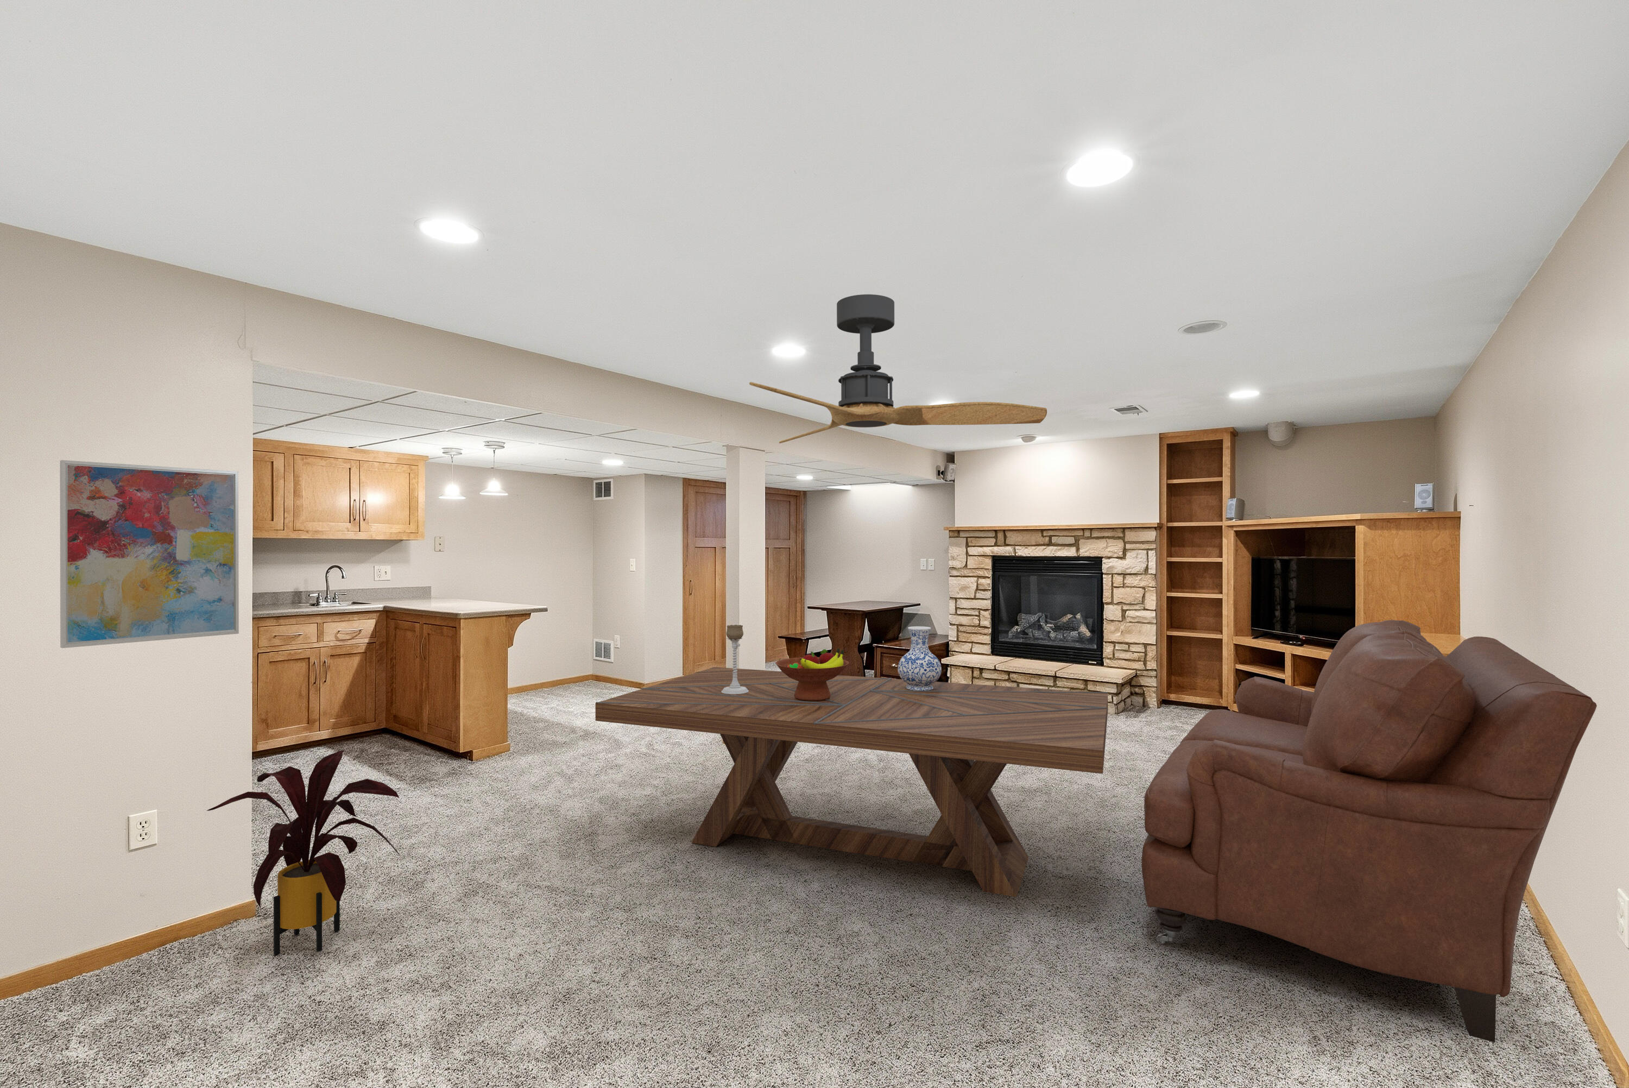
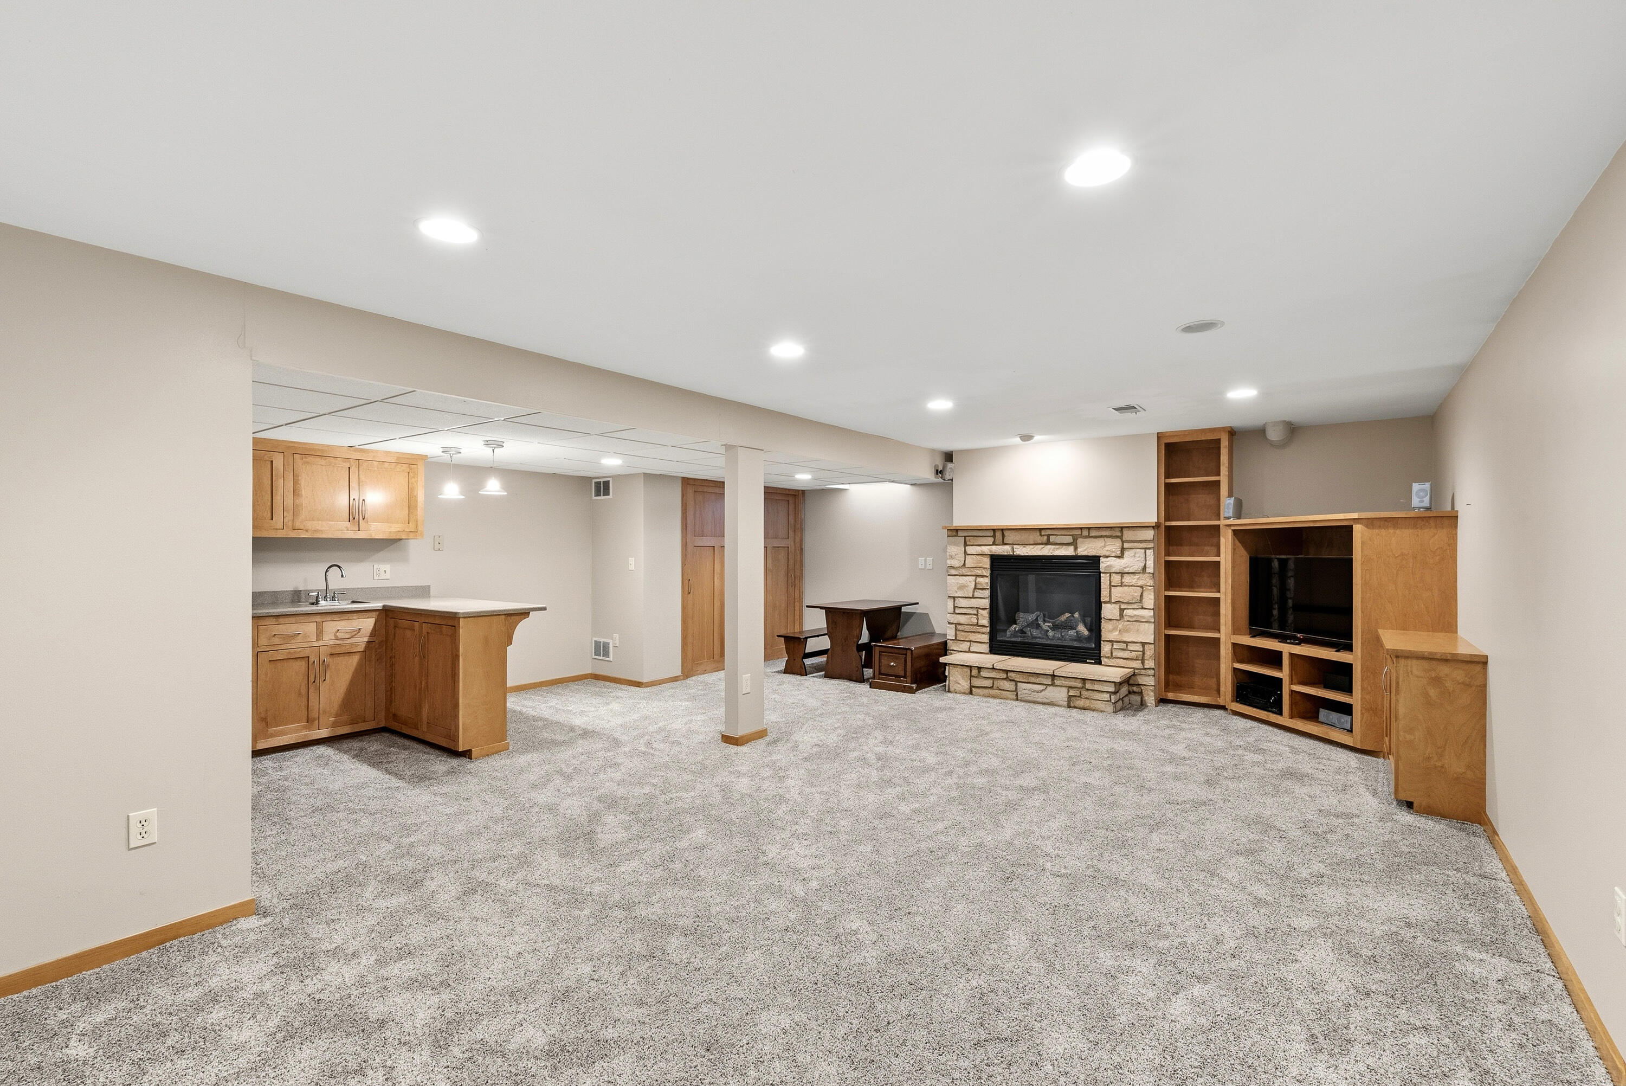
- vase [897,625,942,691]
- wall art [59,459,239,648]
- ceiling fan [749,294,1048,443]
- sofa [1141,619,1597,1043]
- candle holder [721,624,748,695]
- house plant [206,749,401,956]
- fruit bowl [774,648,850,701]
- dining table [595,667,1108,897]
